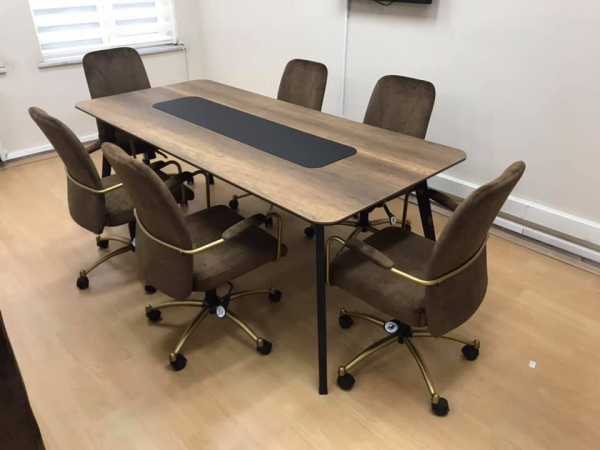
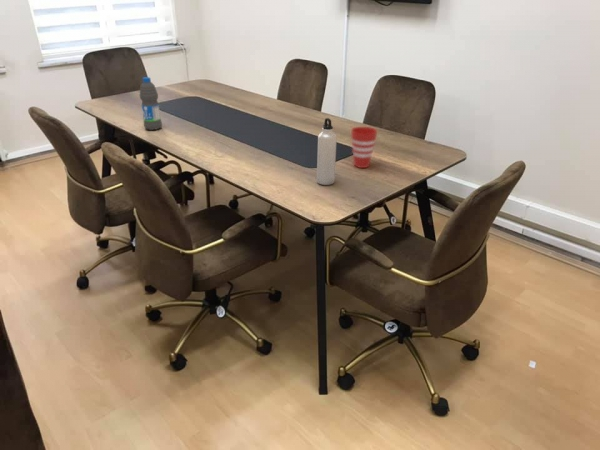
+ cup [350,126,378,169]
+ water bottle [139,76,163,131]
+ water bottle [316,117,338,186]
